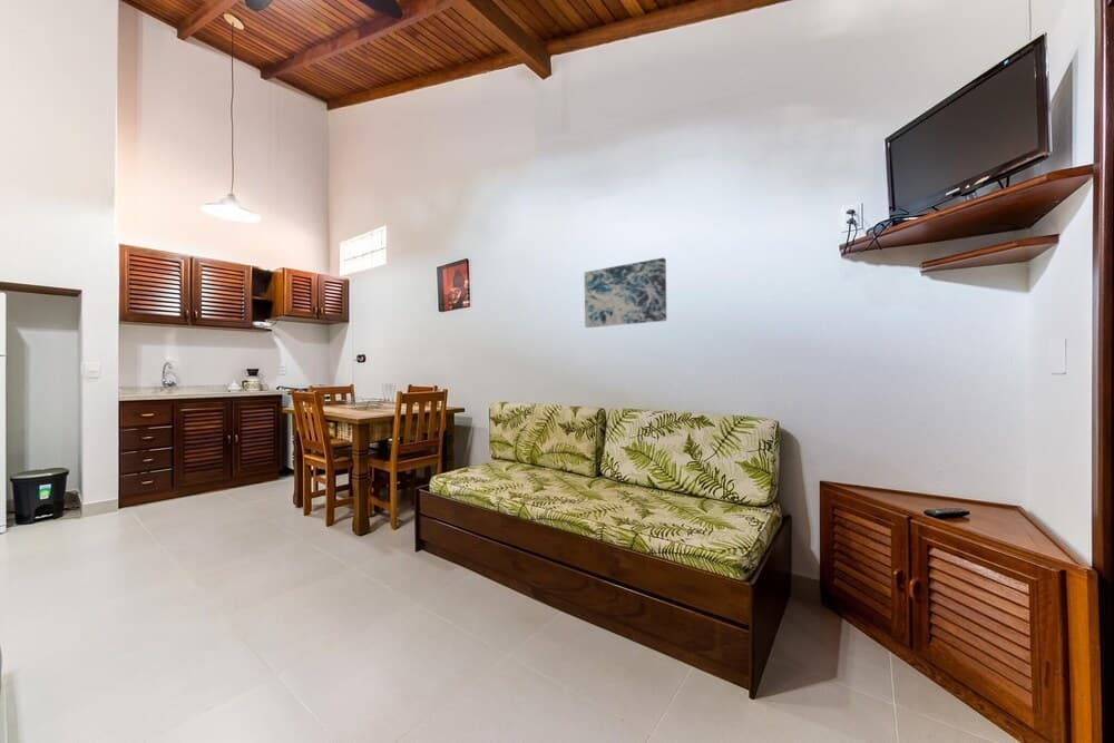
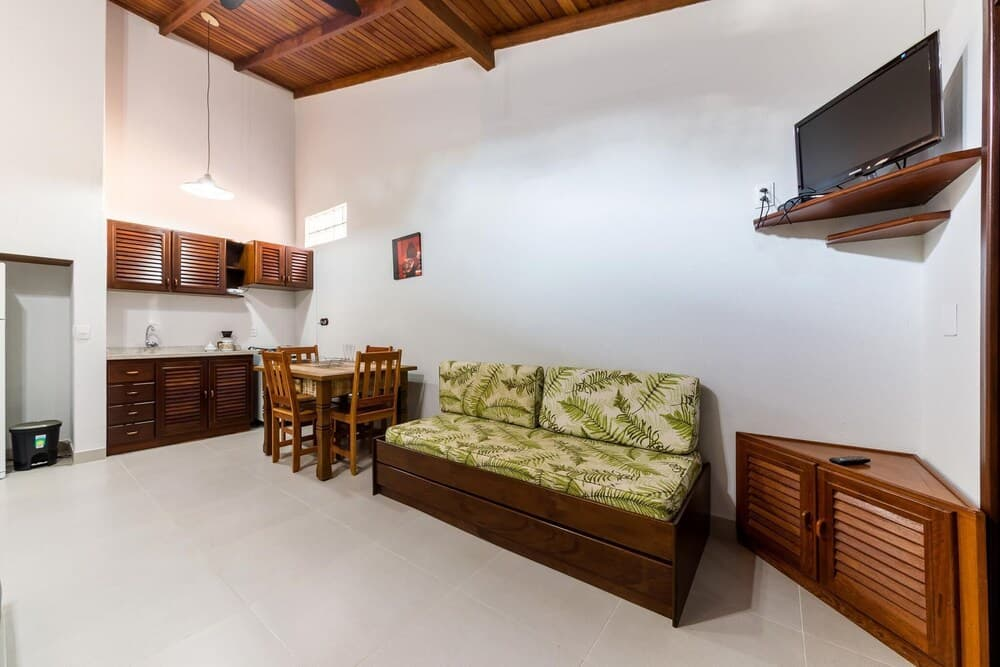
- wall art [584,256,667,329]
